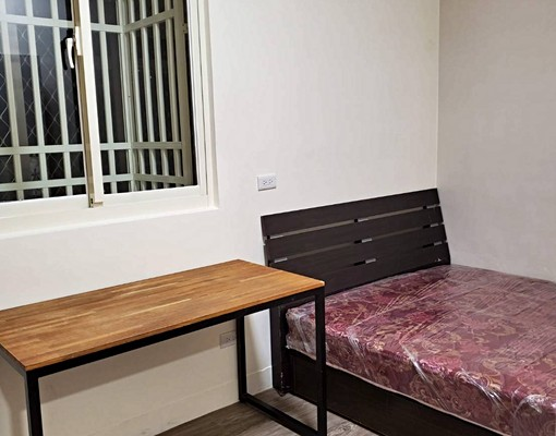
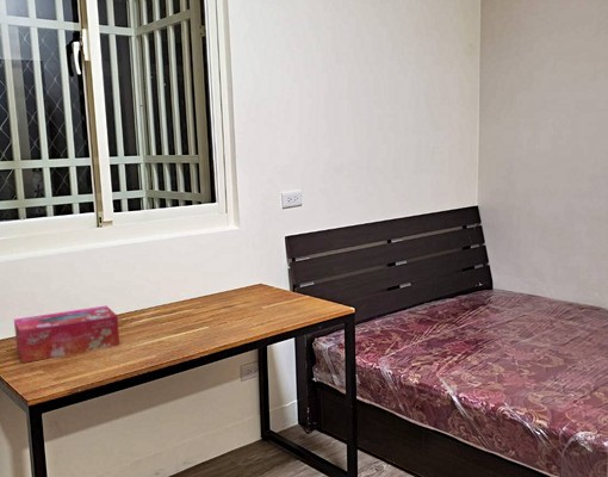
+ tissue box [13,304,120,364]
